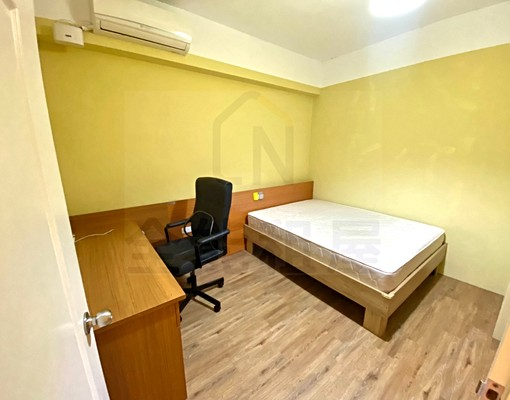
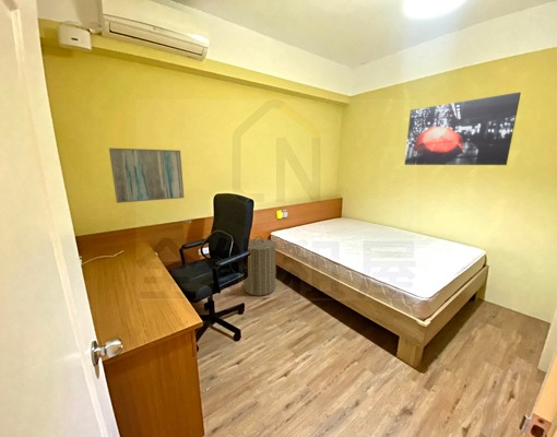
+ laundry hamper [242,235,277,296]
+ wall art [403,91,522,166]
+ wall art [108,147,185,204]
